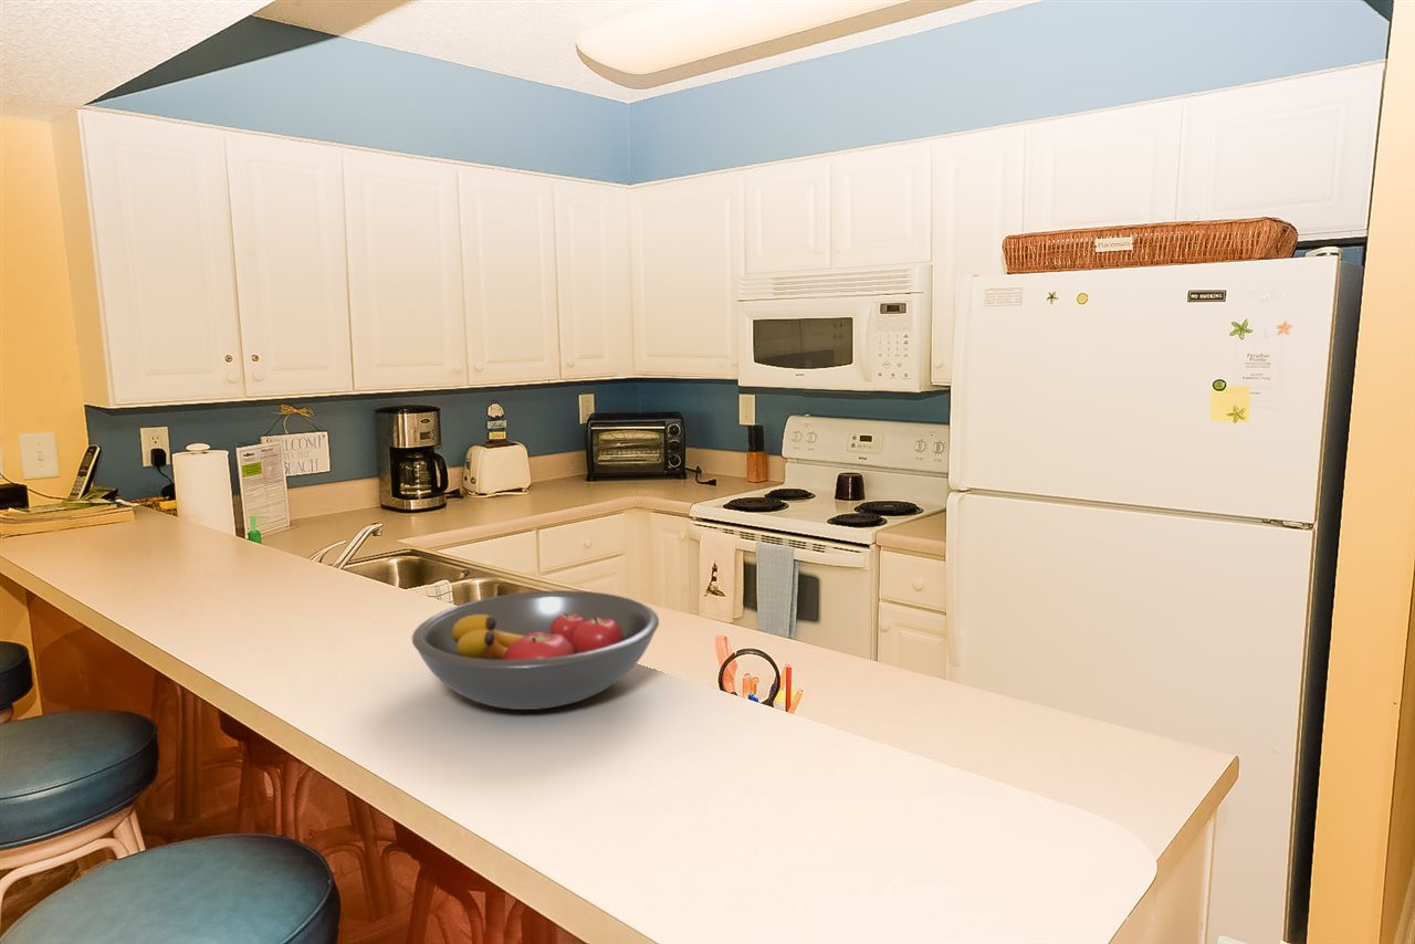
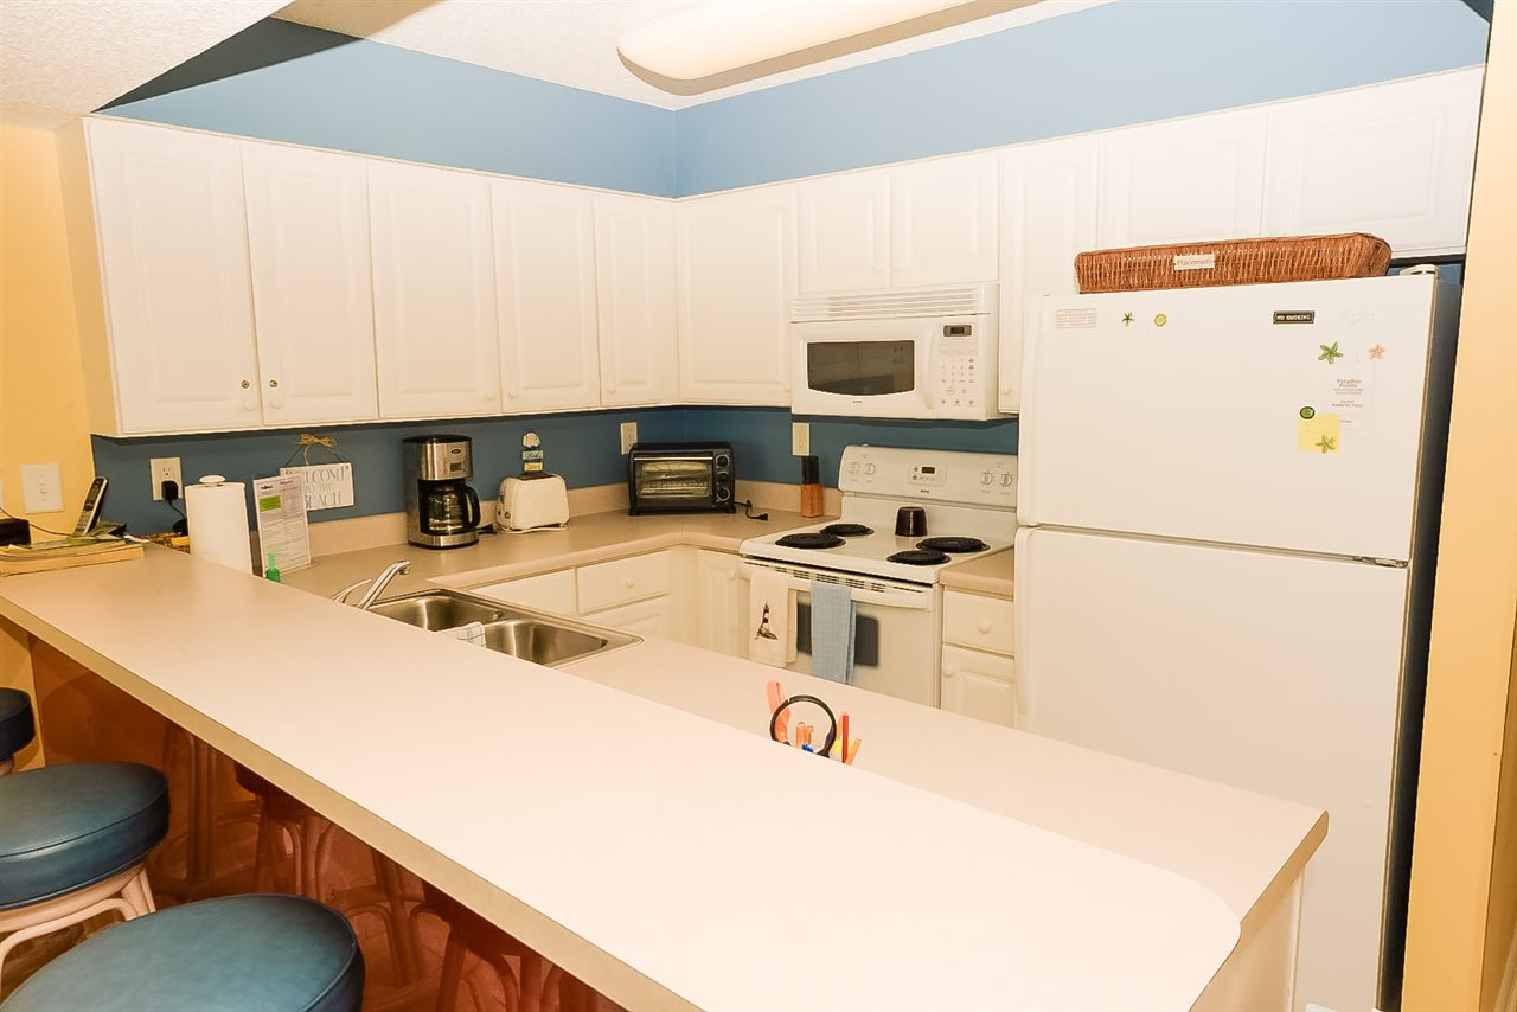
- fruit bowl [411,589,660,711]
